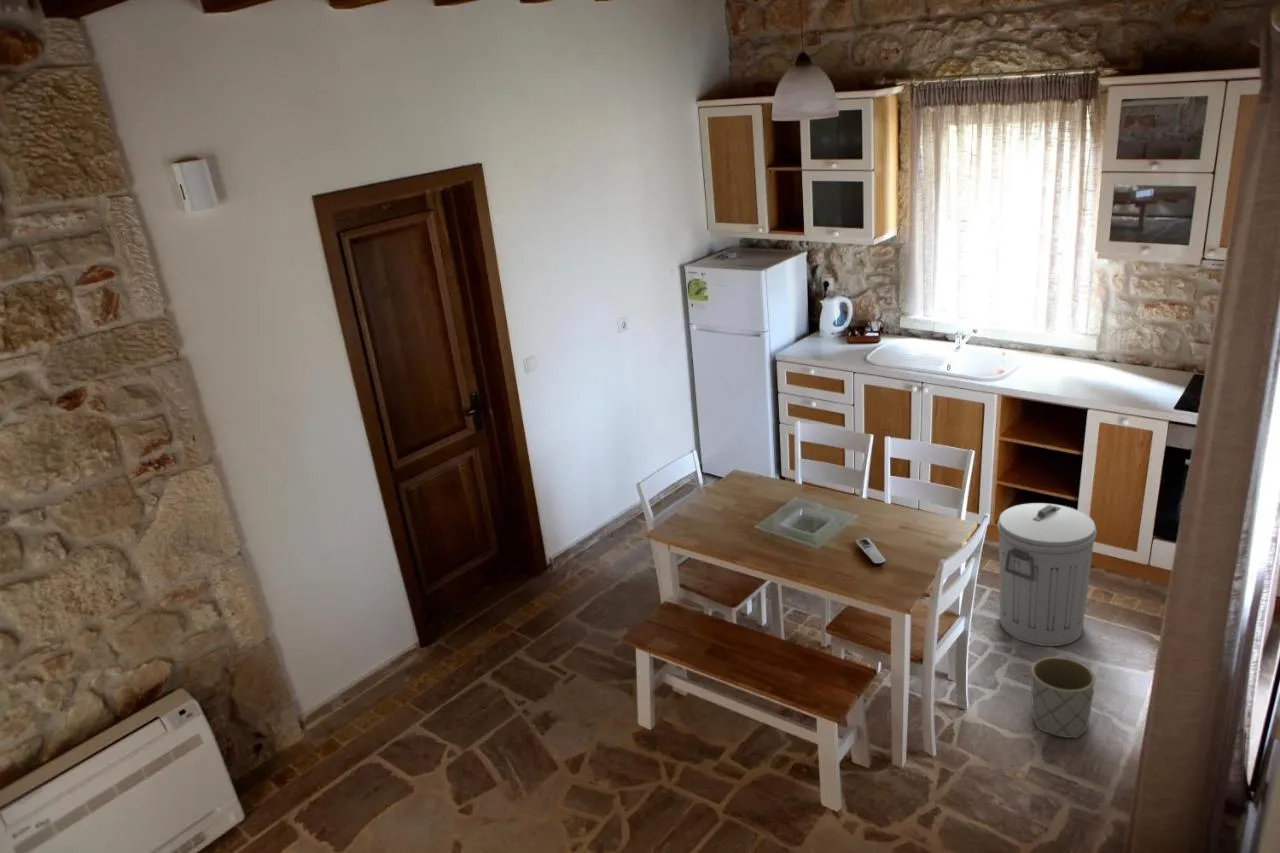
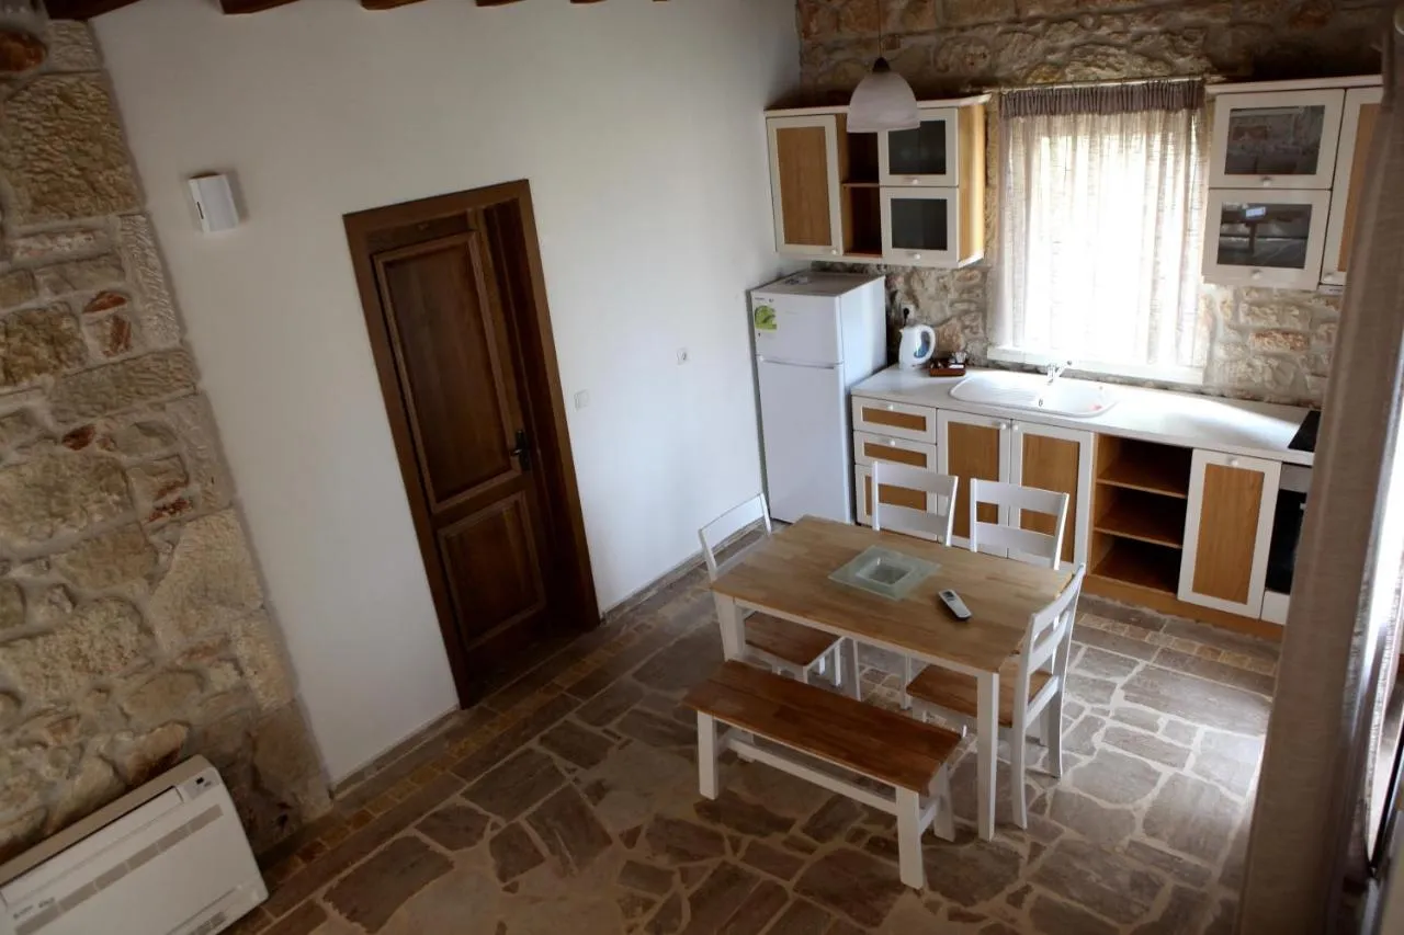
- trash can [997,502,1097,647]
- planter [1030,656,1096,739]
